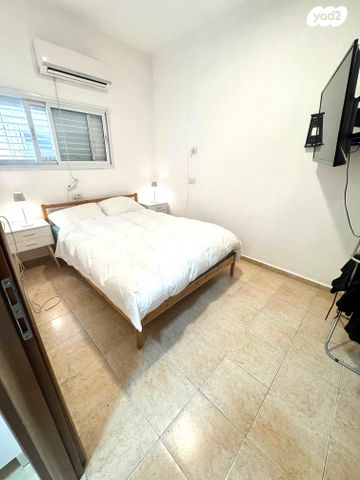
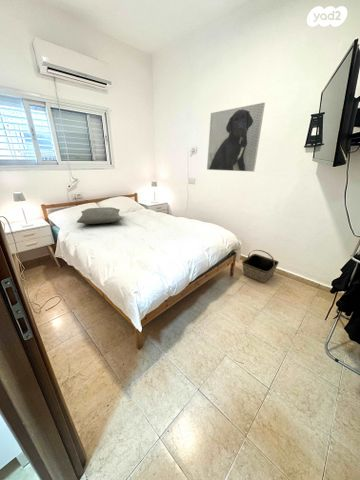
+ pillow [76,206,123,225]
+ basket [241,249,280,284]
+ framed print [206,102,266,173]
